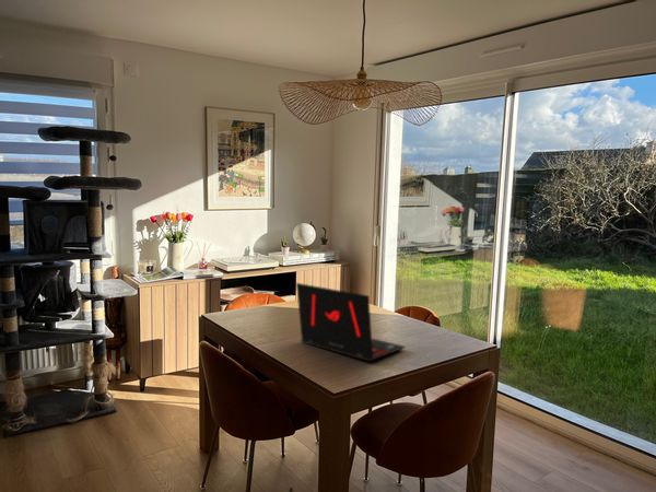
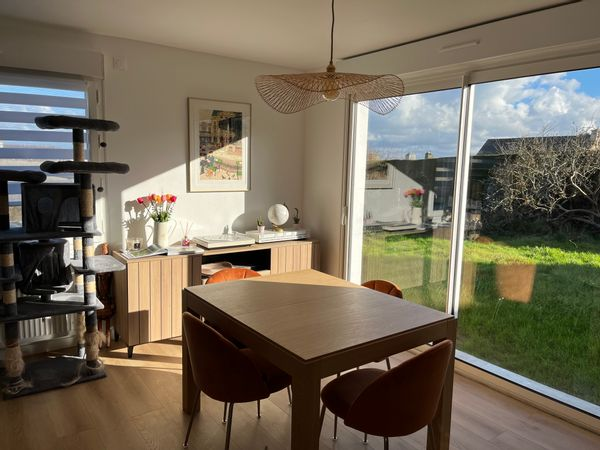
- laptop [295,282,406,363]
